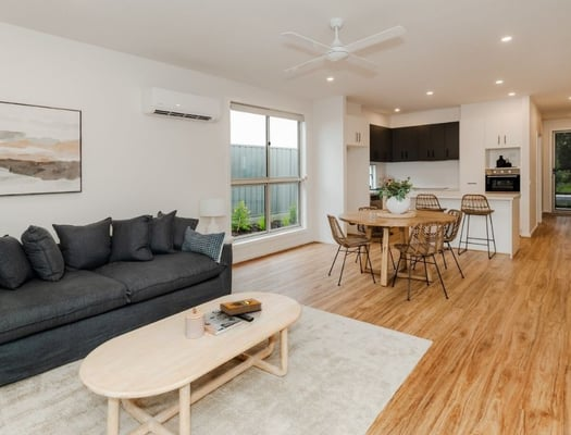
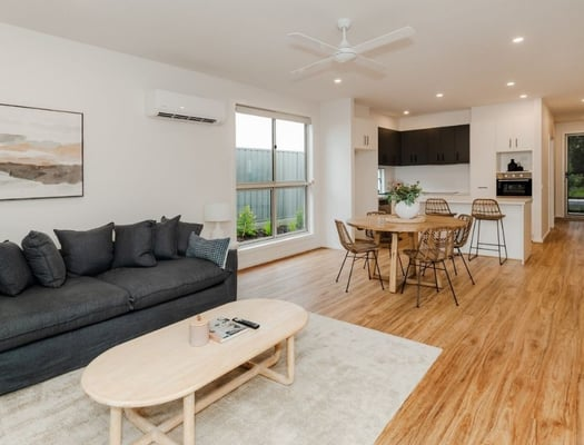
- hardback book [219,297,263,316]
